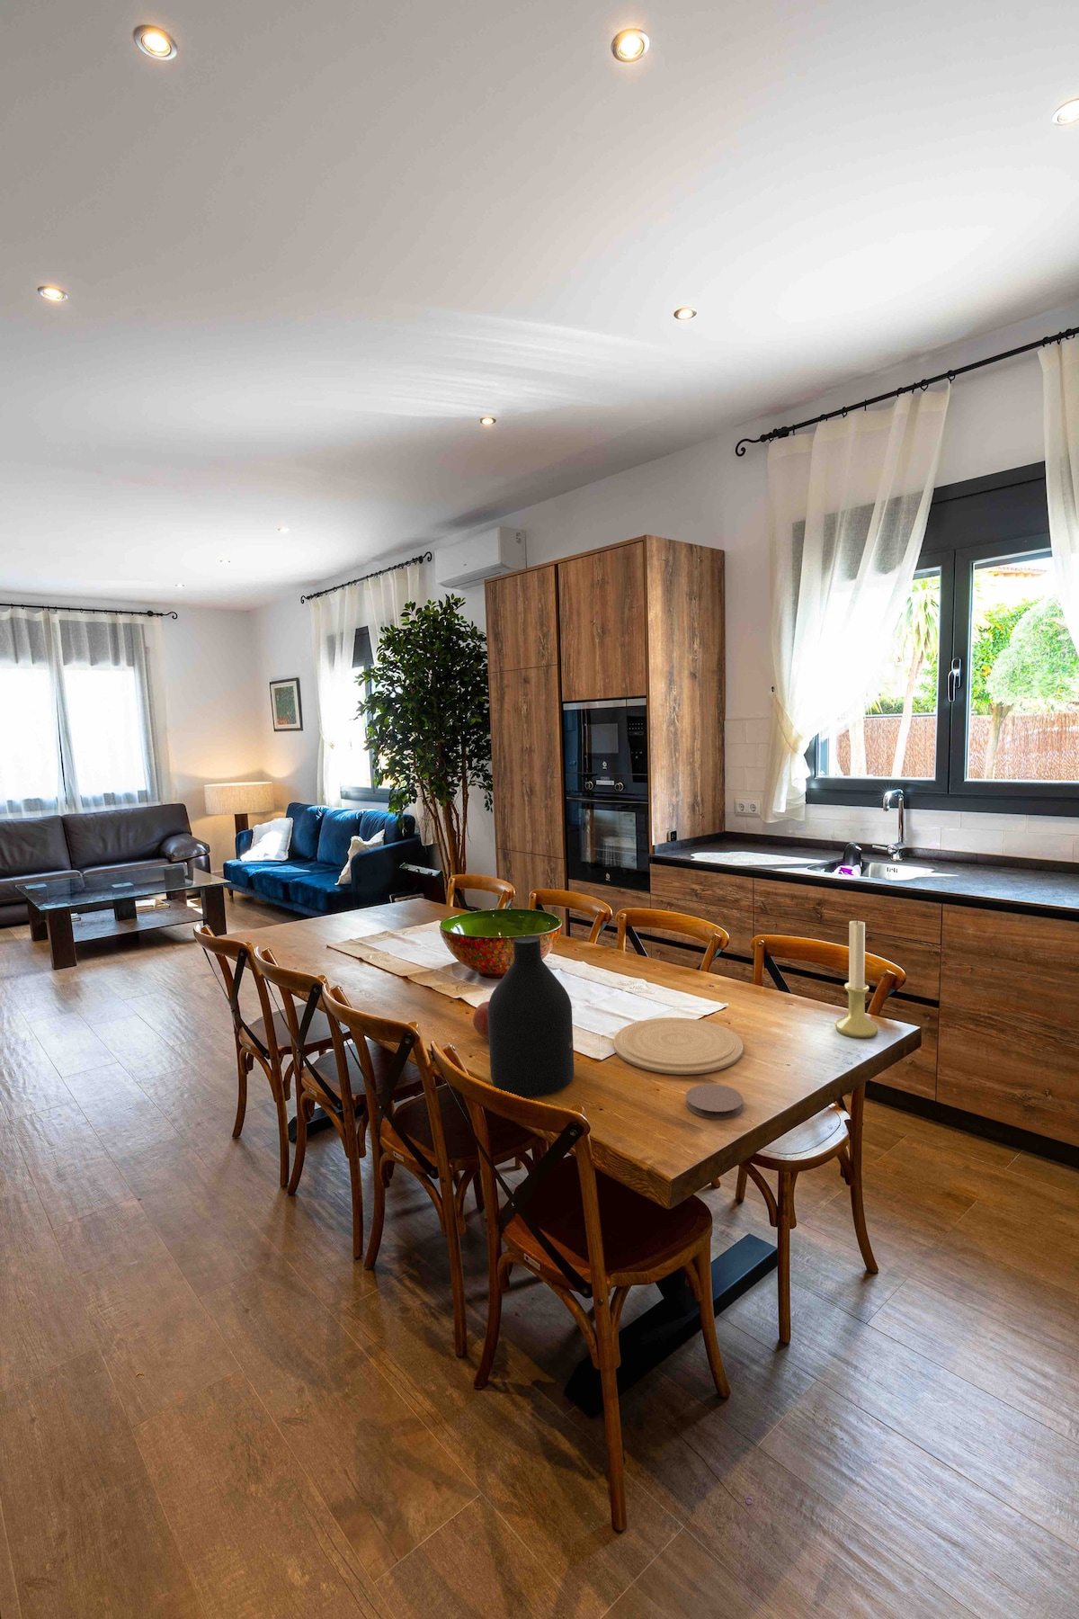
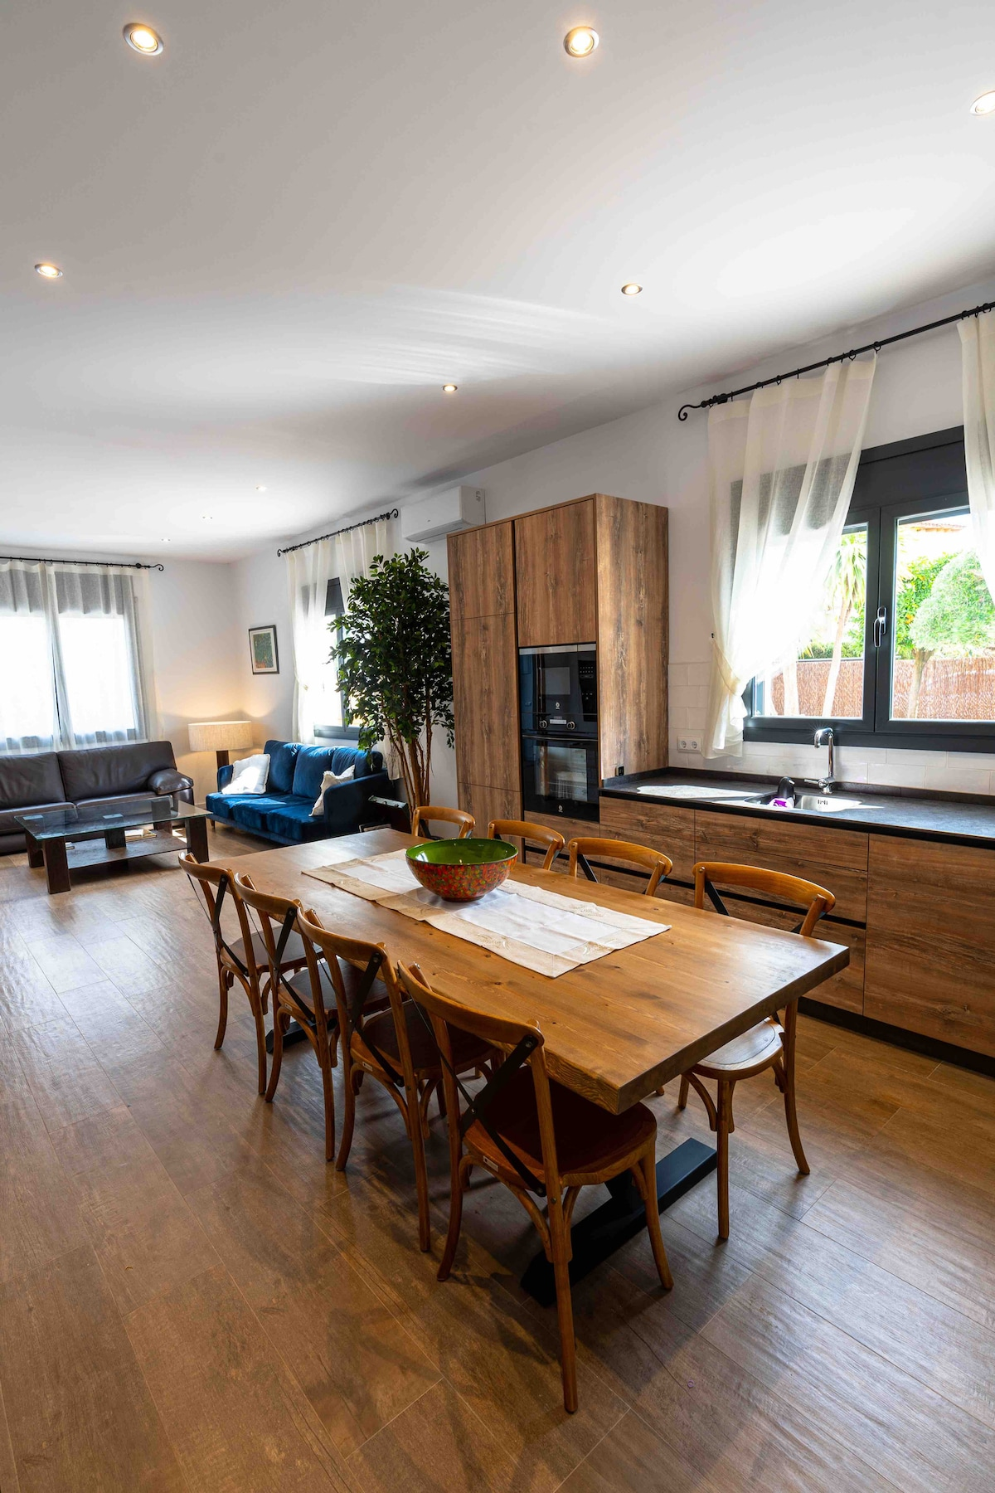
- fruit [472,1000,489,1040]
- candle holder [835,918,878,1038]
- plate [612,1017,744,1076]
- coaster [685,1083,744,1120]
- bottle [488,935,574,1099]
